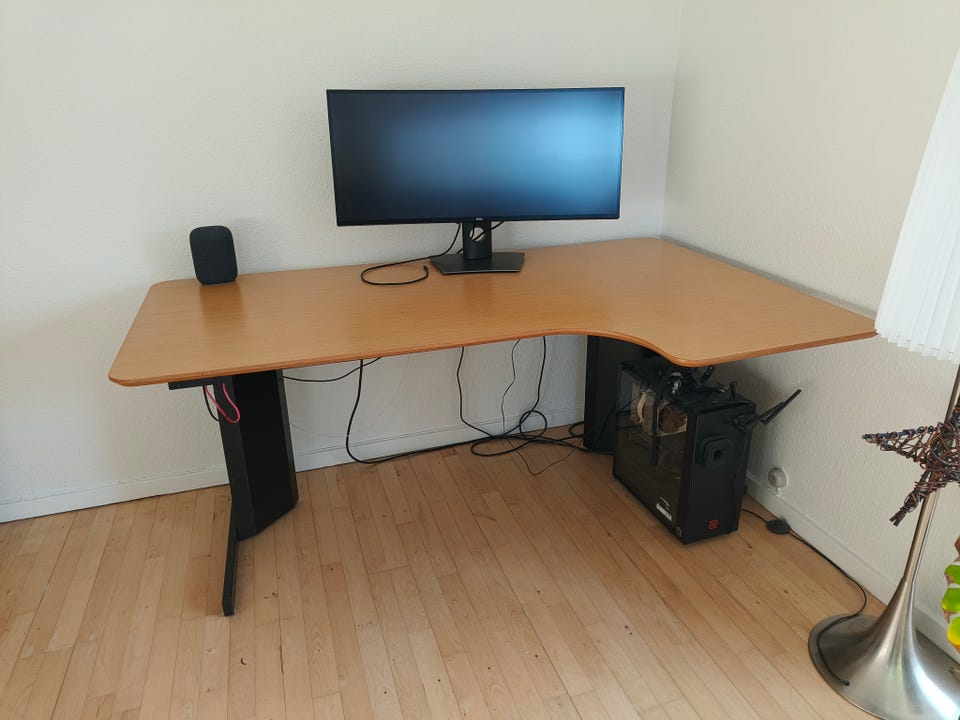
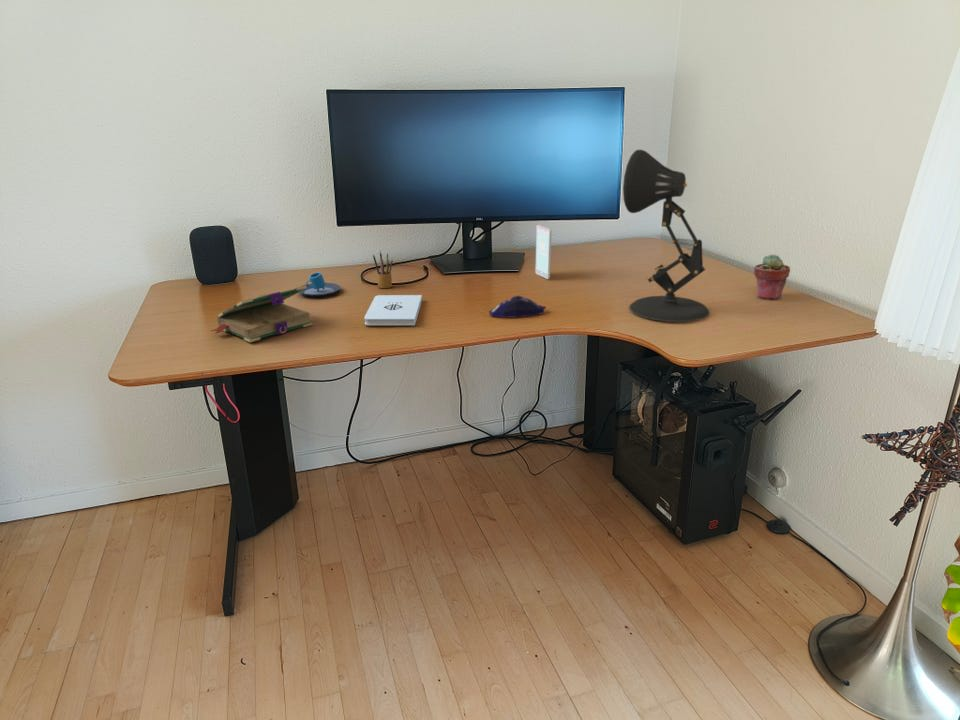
+ mug [299,272,341,297]
+ book [210,285,314,343]
+ pencil box [372,251,394,289]
+ computer mouse [488,295,547,318]
+ desk lamp [622,149,711,323]
+ smartphone [535,224,553,280]
+ notepad [363,294,423,326]
+ potted succulent [753,254,791,300]
